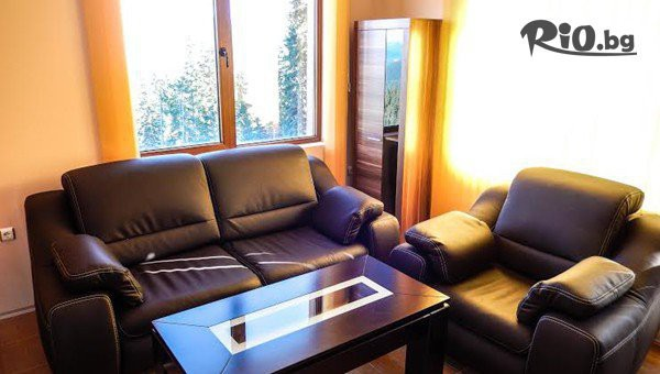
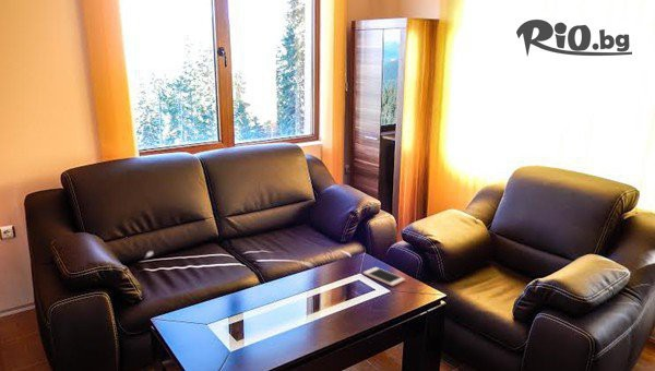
+ cell phone [362,266,406,287]
